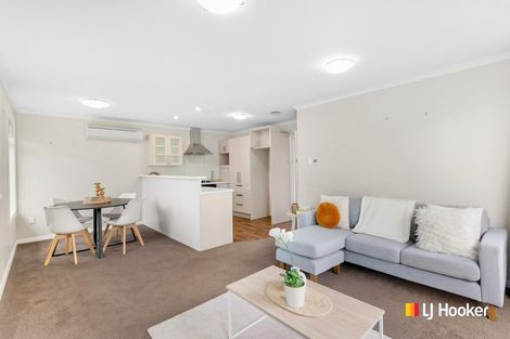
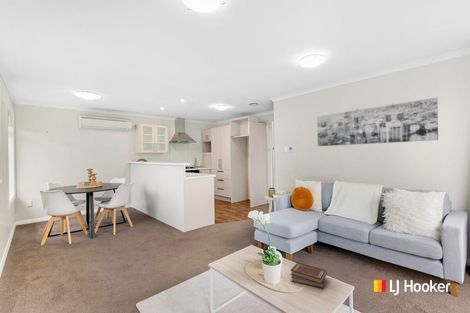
+ wall art [316,96,439,147]
+ book set [290,261,328,289]
